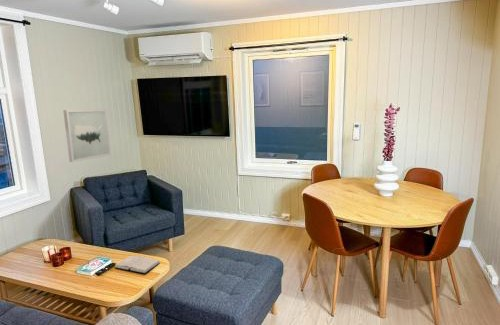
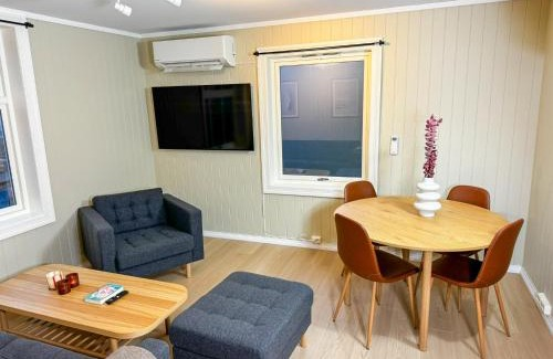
- wall art [62,108,112,163]
- hardback book [114,255,160,275]
